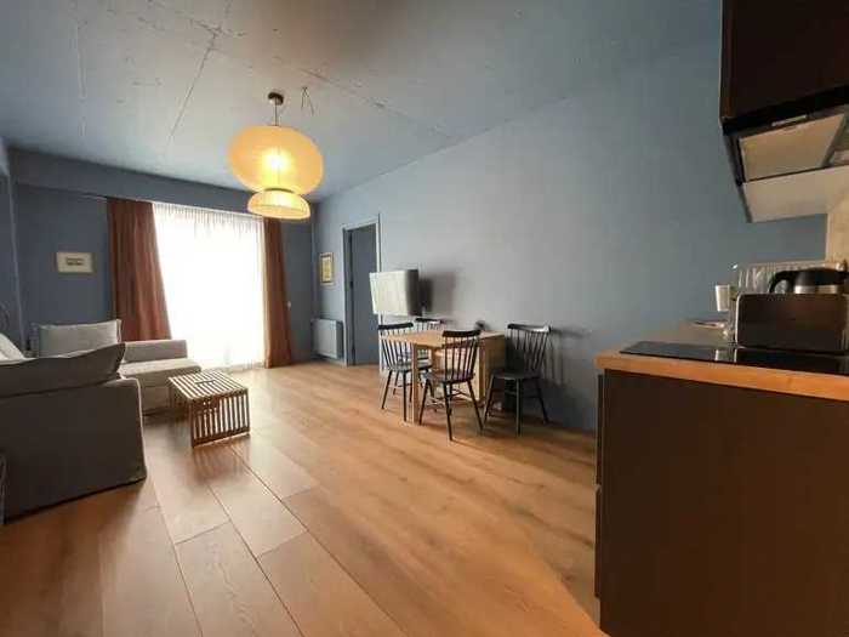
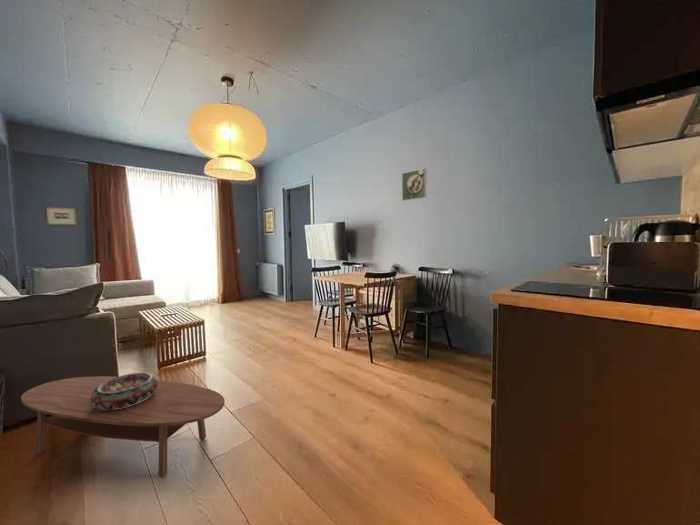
+ decorative bowl [90,372,158,410]
+ coffee table [20,375,226,478]
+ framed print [401,167,428,202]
